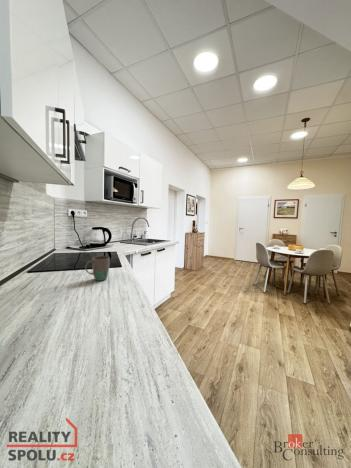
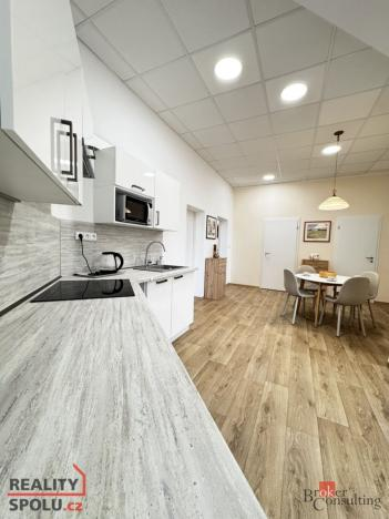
- mug [84,255,111,282]
